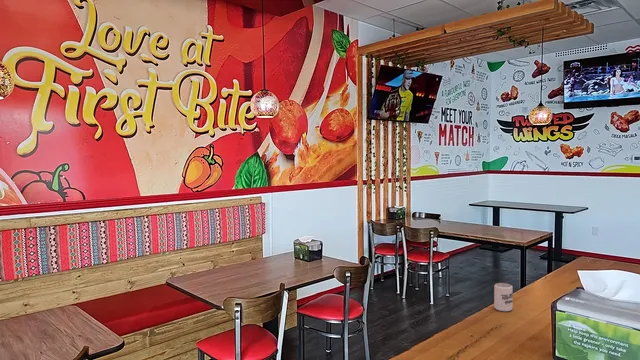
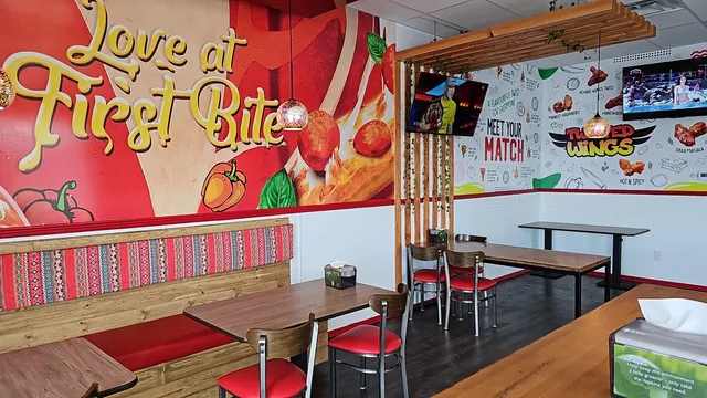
- cup [493,282,514,312]
